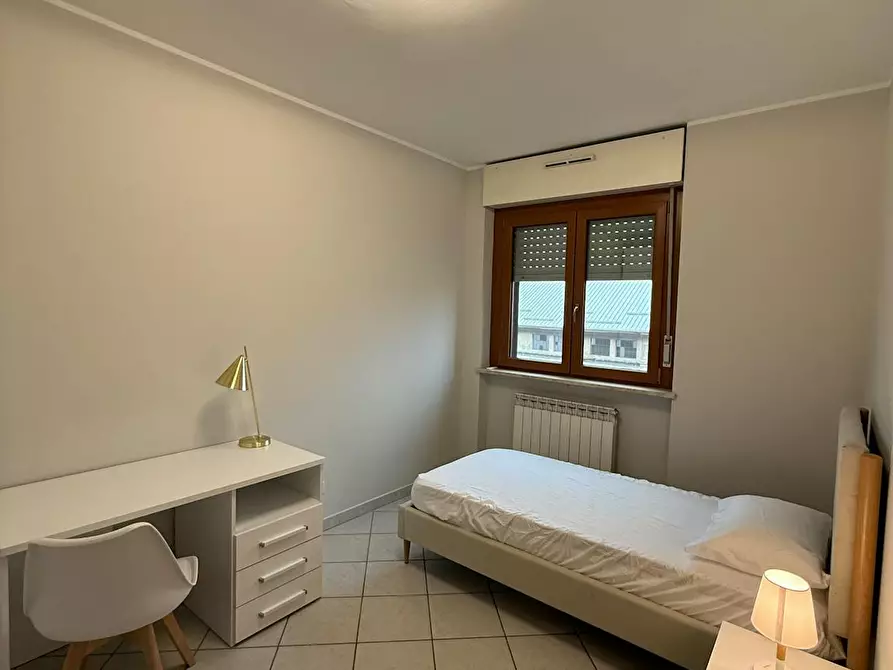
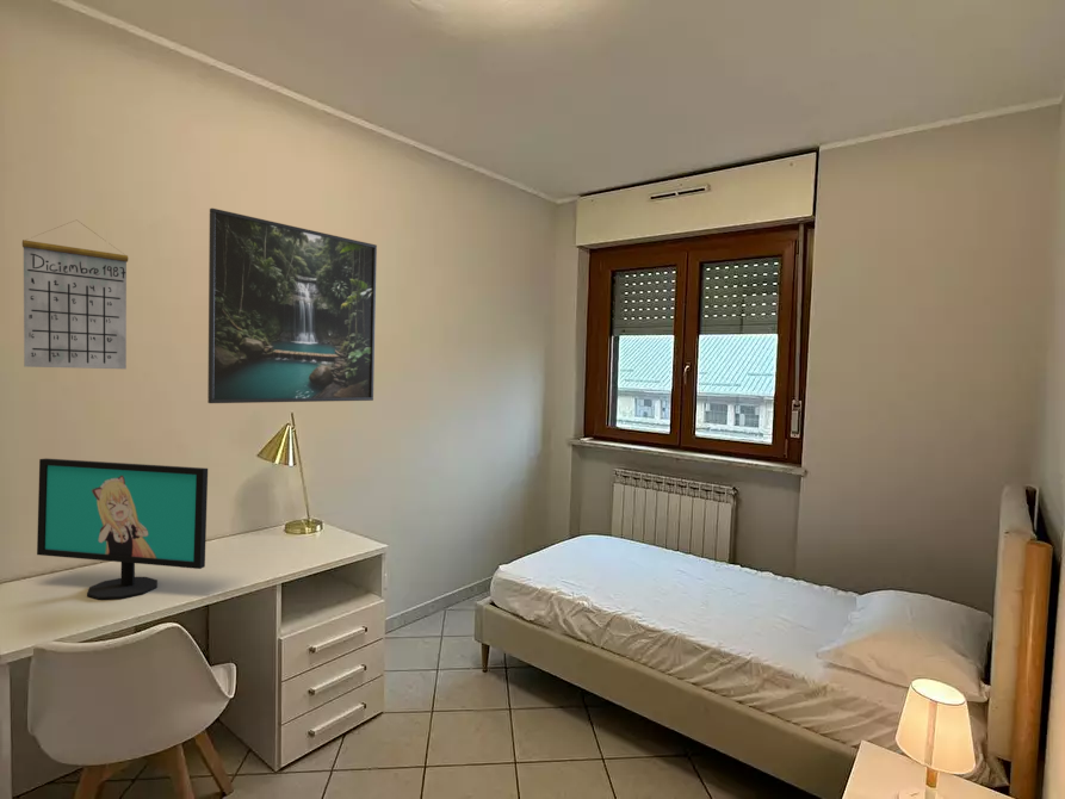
+ calendar [21,219,129,370]
+ computer monitor [36,457,209,601]
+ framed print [206,208,378,404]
